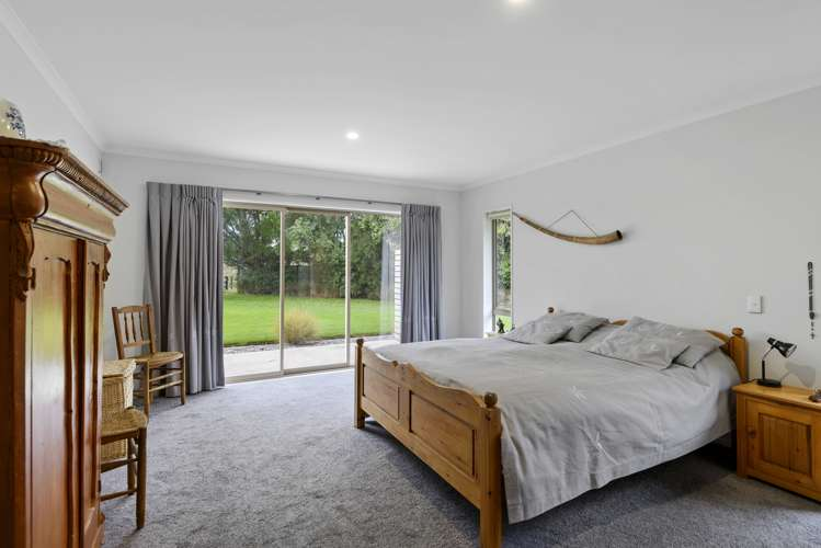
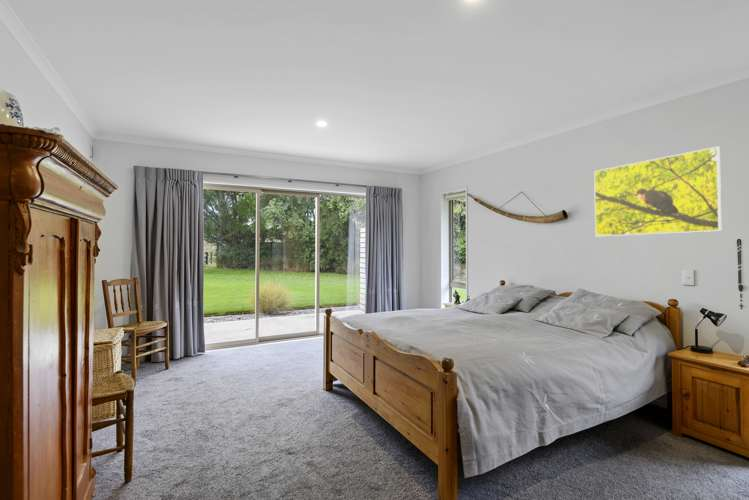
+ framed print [593,146,722,237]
